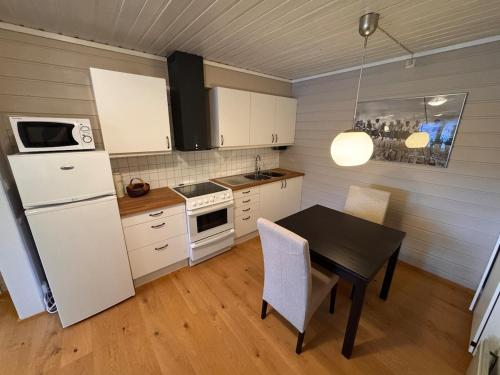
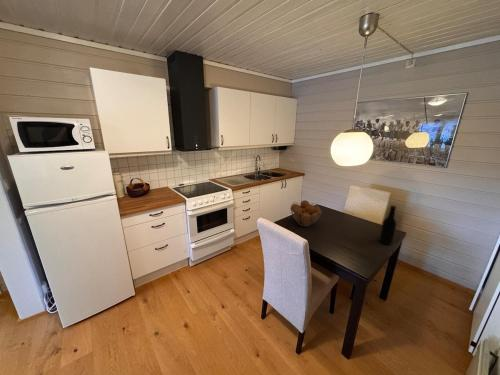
+ bottle [378,204,398,246]
+ fruit basket [289,199,323,227]
